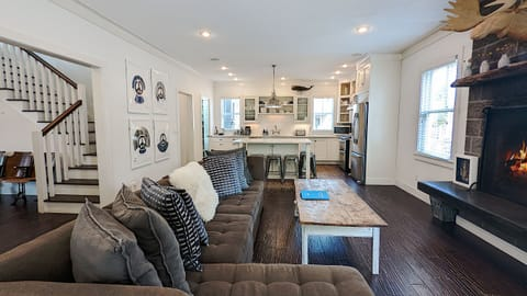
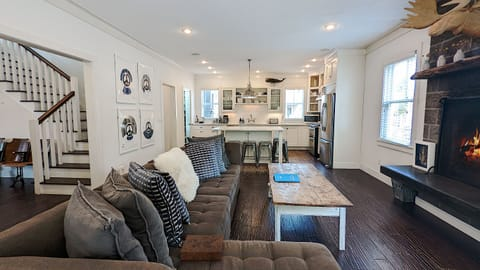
+ book [180,234,225,261]
